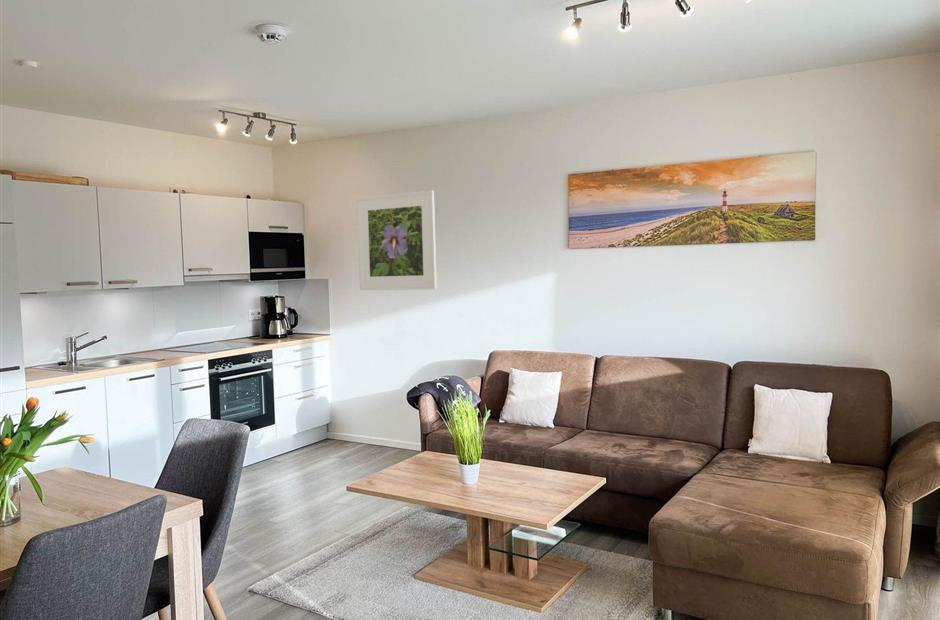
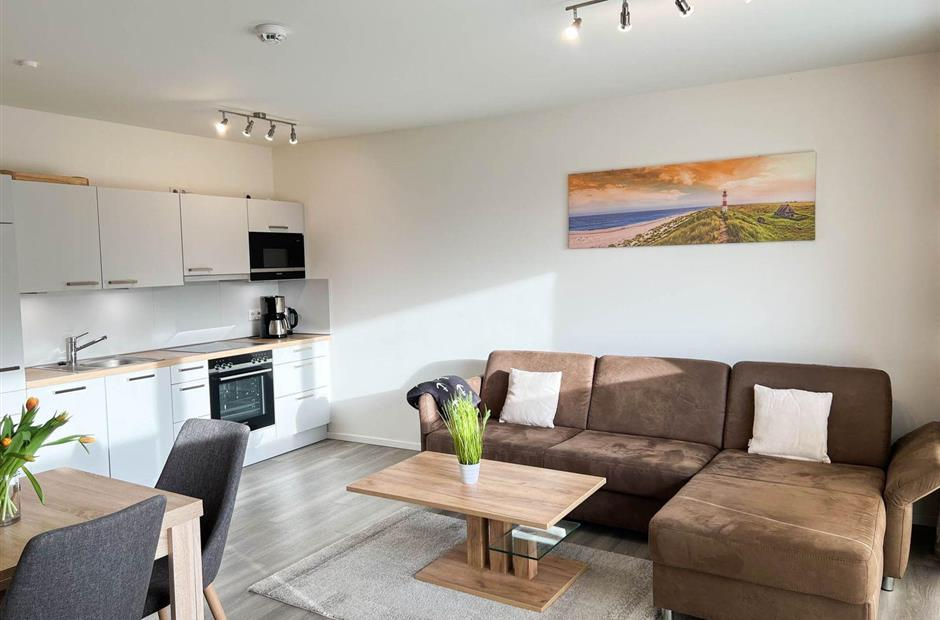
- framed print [356,189,437,291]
